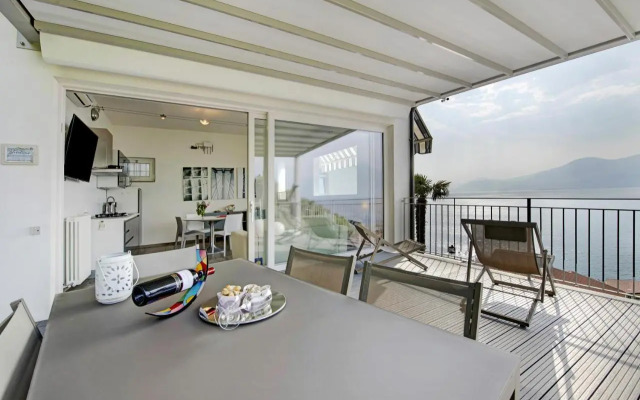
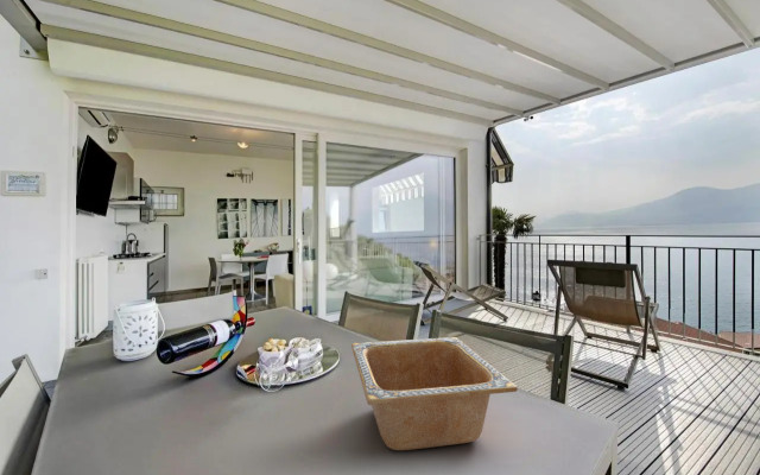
+ serving bowl [350,336,519,451]
